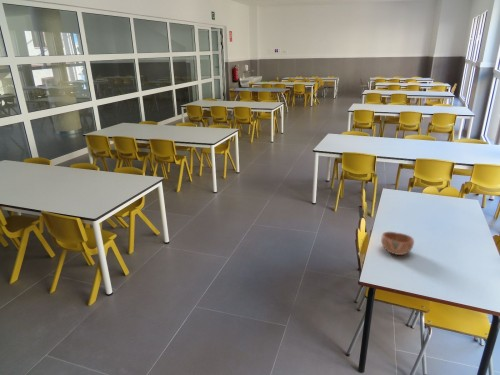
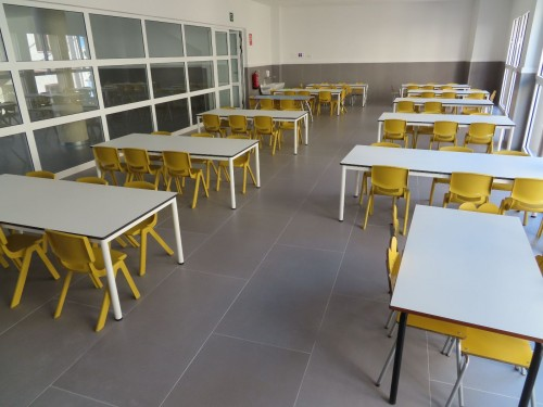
- bowl [380,231,415,256]
